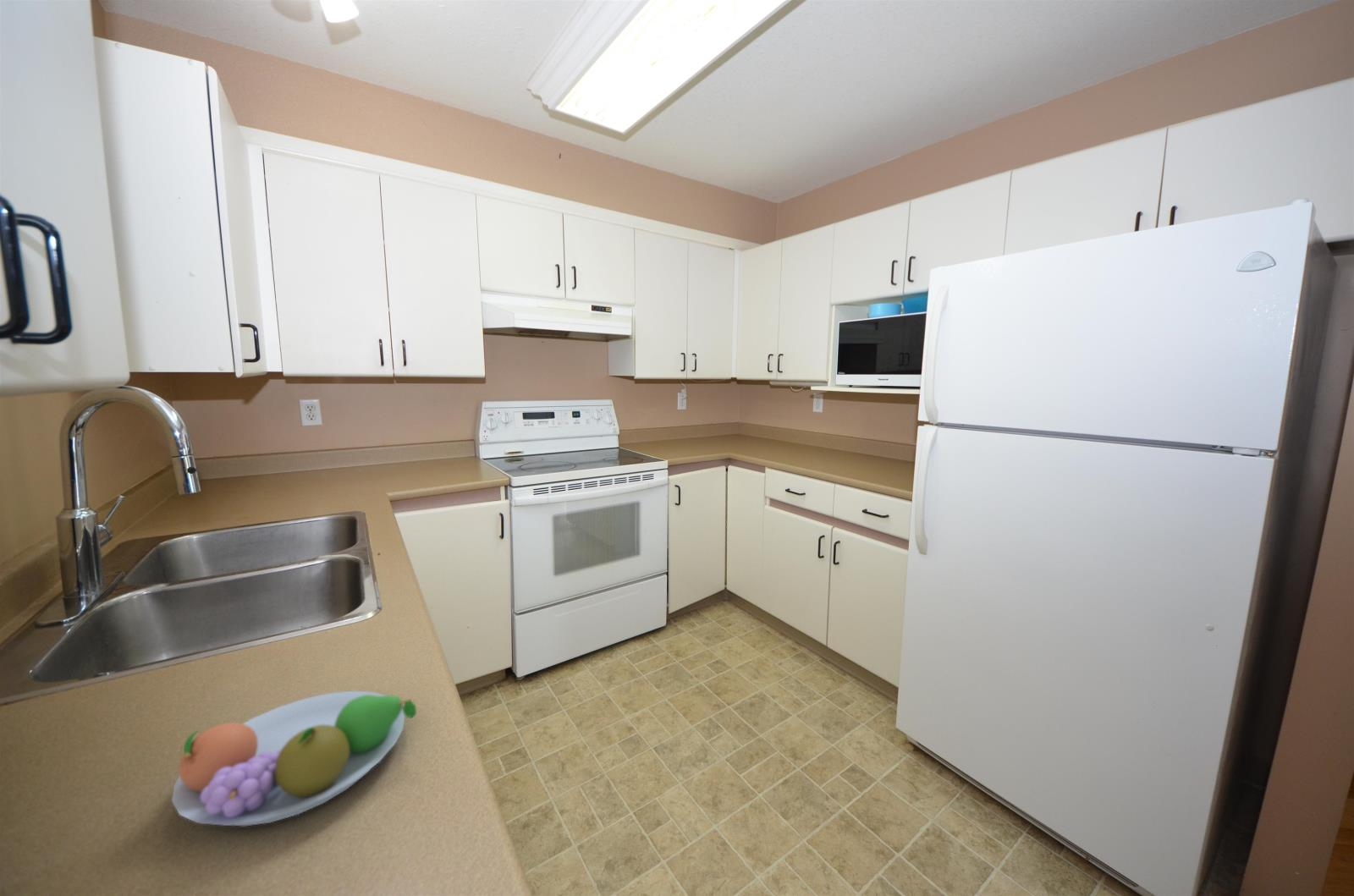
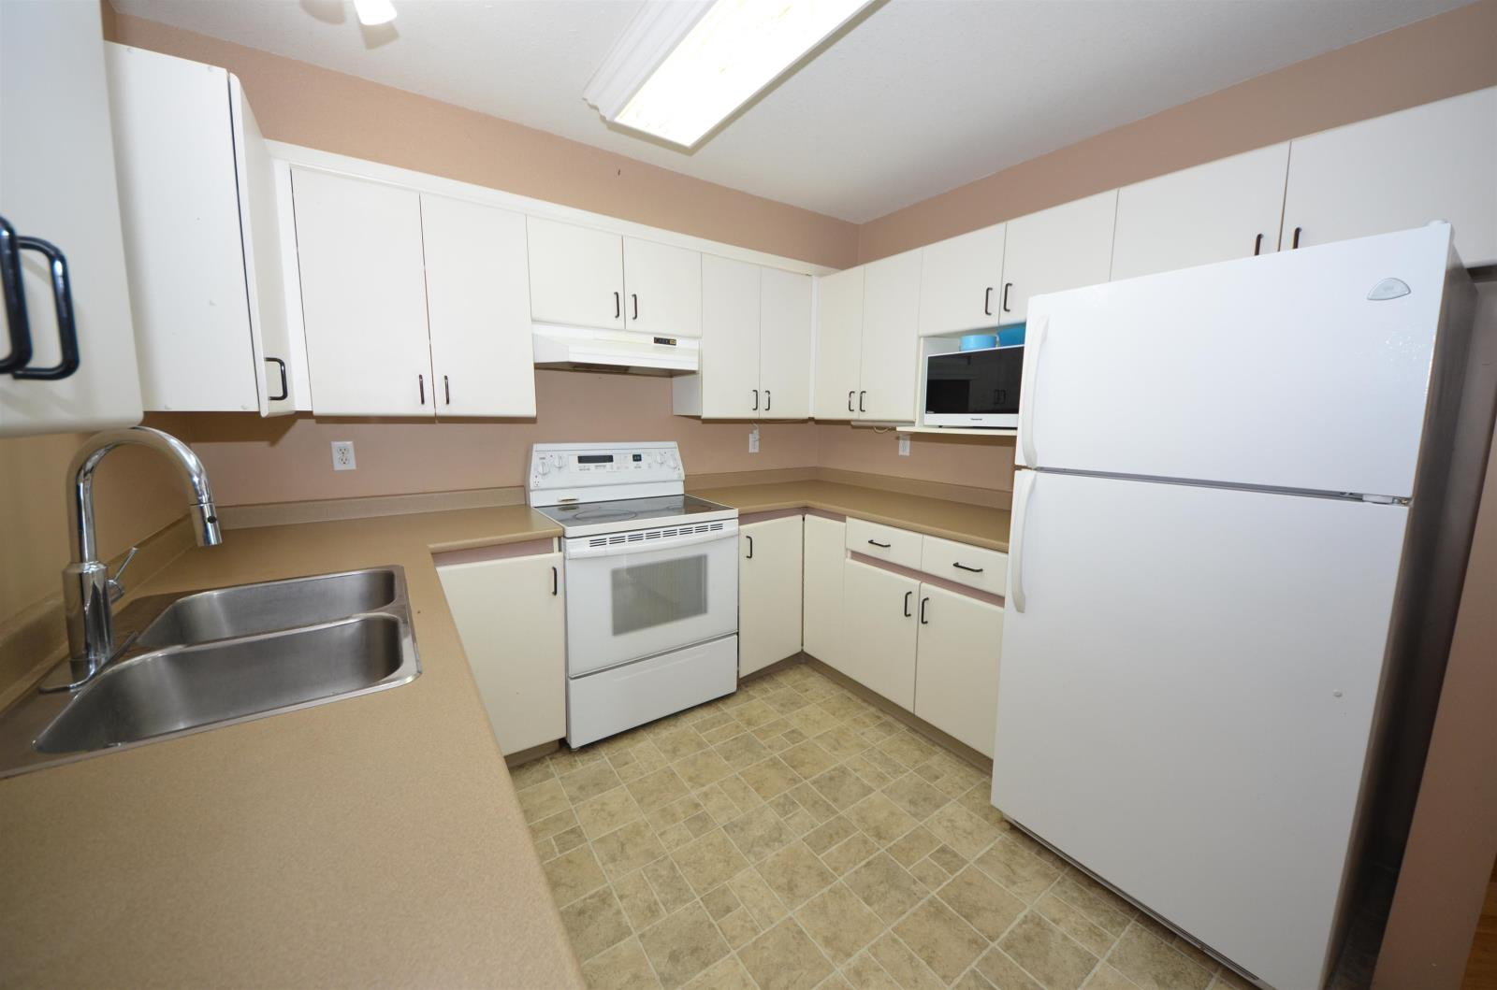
- fruit bowl [171,690,417,827]
